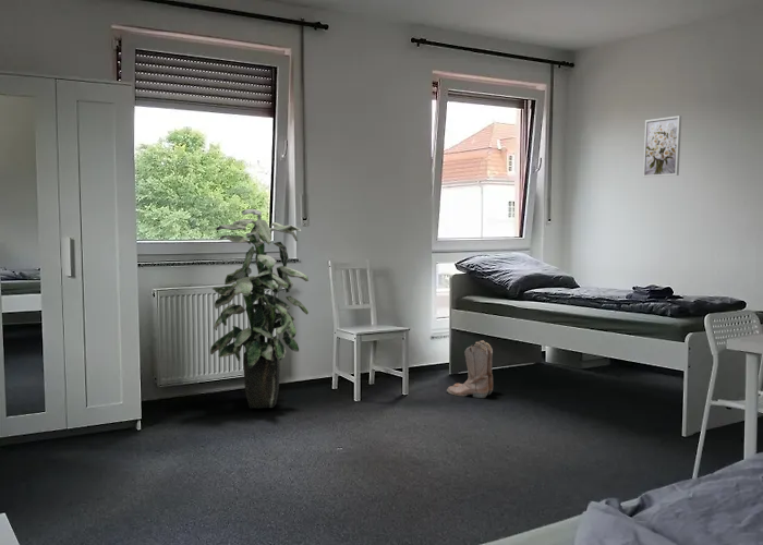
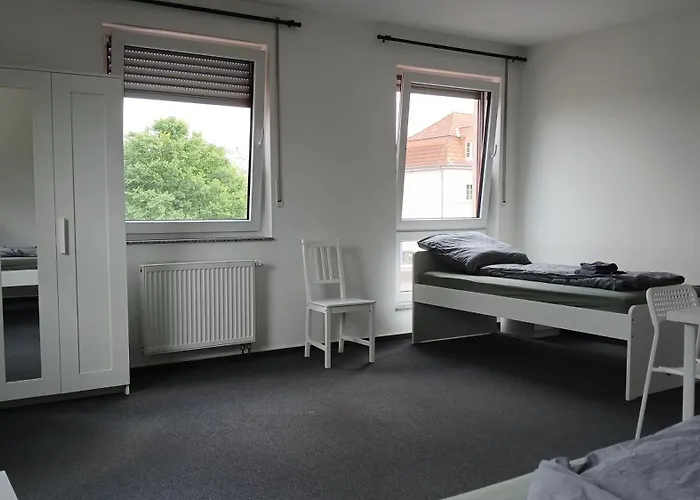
- boots [446,340,494,399]
- indoor plant [209,208,310,409]
- wall art [642,114,682,178]
